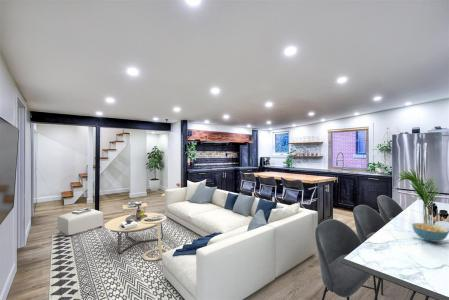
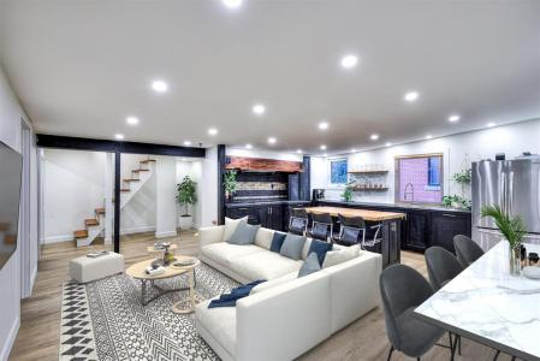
- cereal bowl [411,222,449,243]
